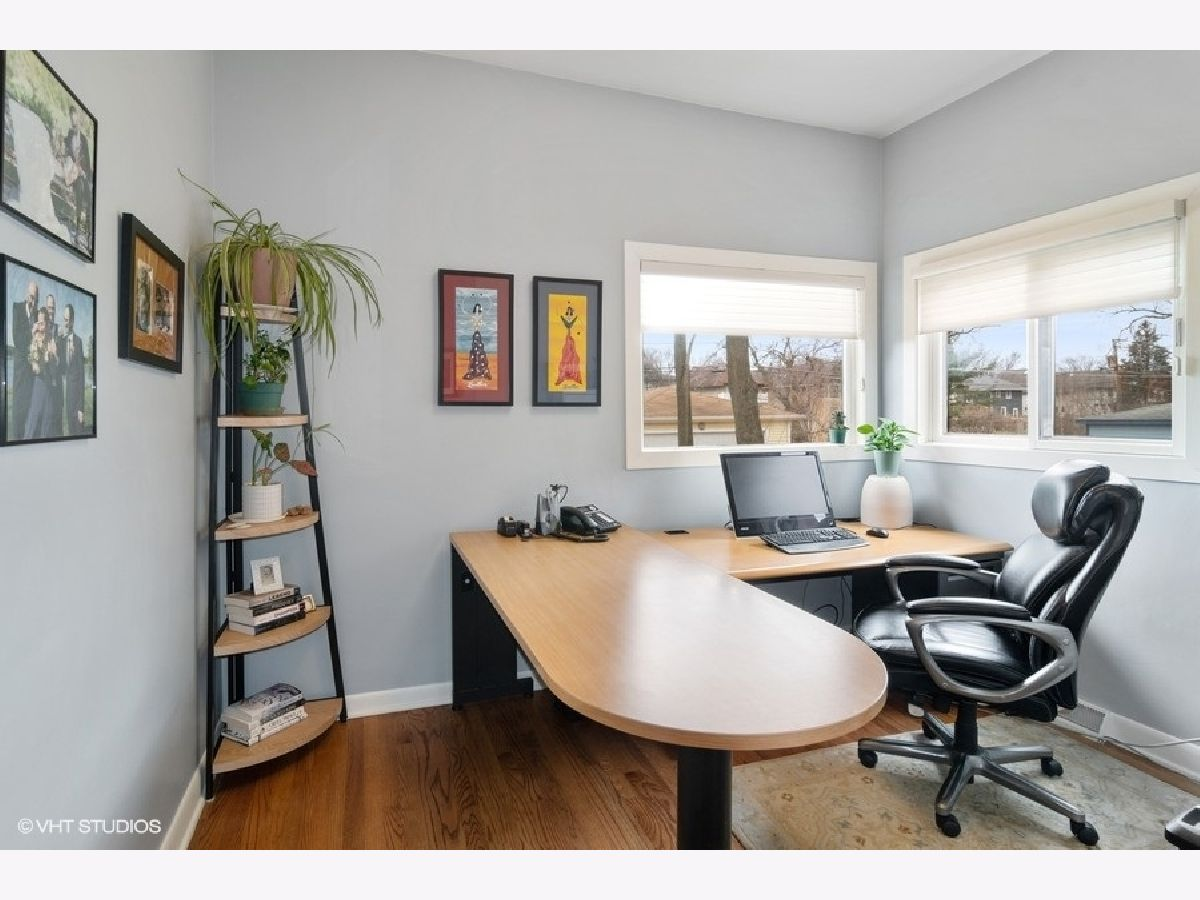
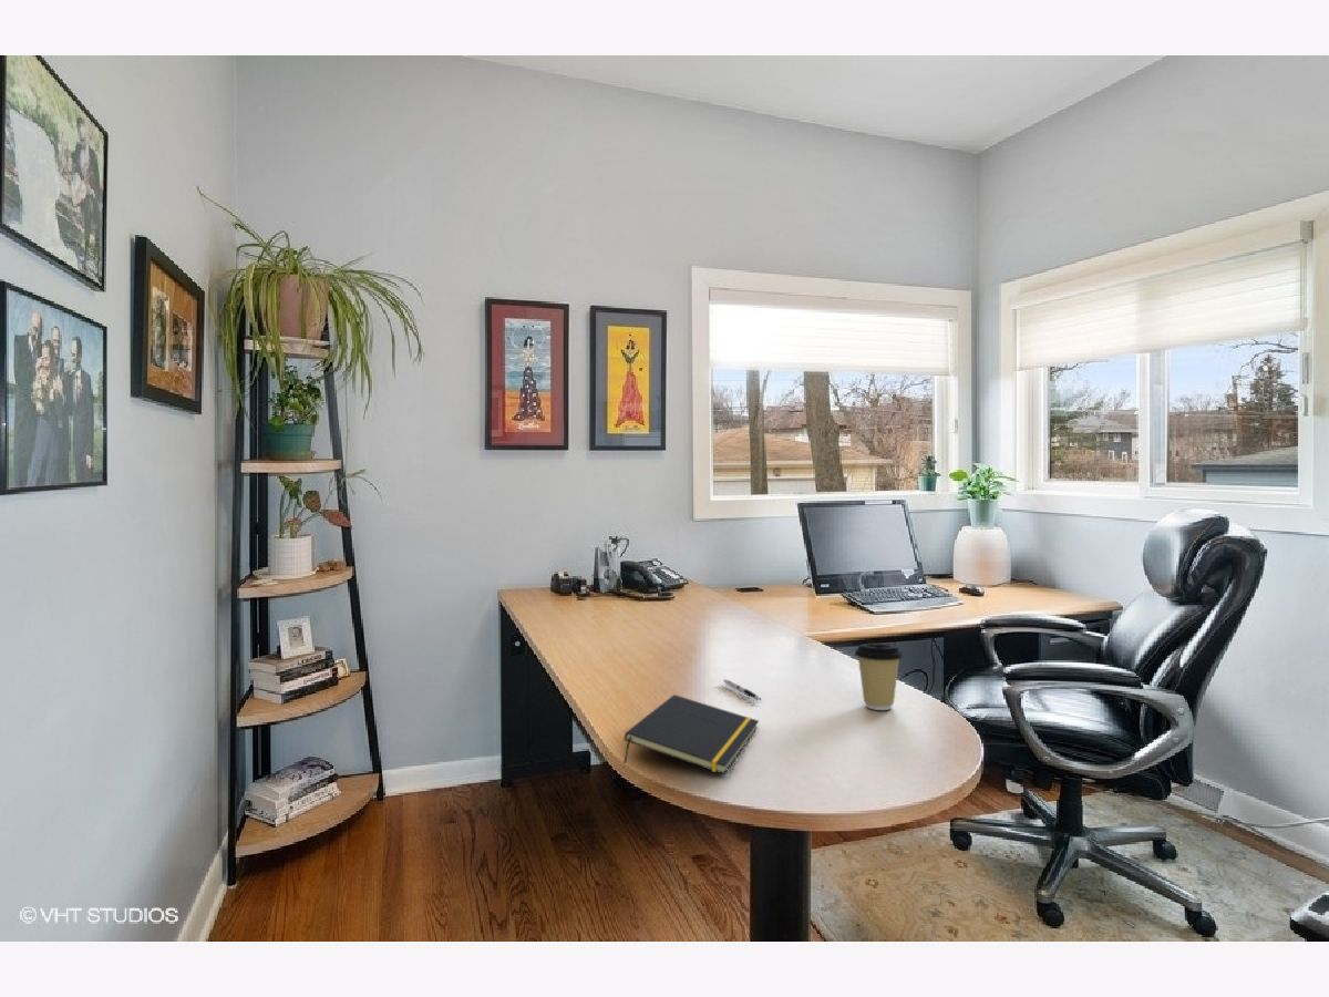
+ coffee cup [854,643,904,711]
+ pen [722,678,763,701]
+ notepad [622,693,760,775]
